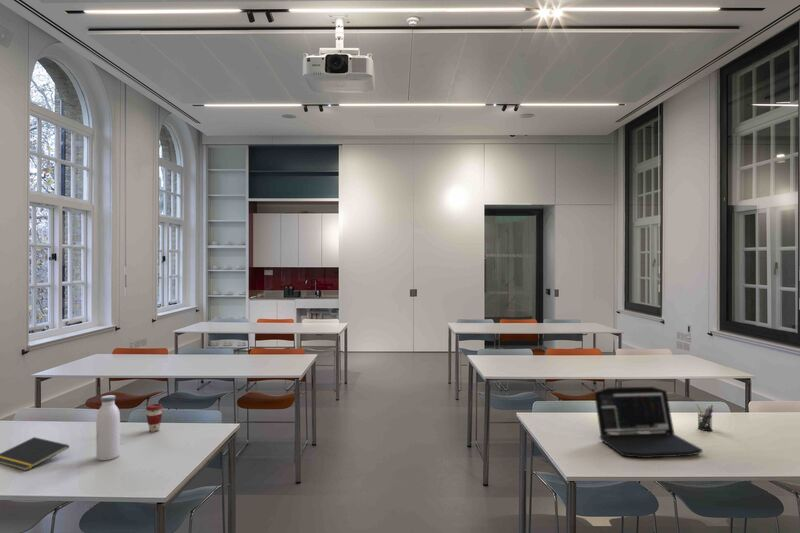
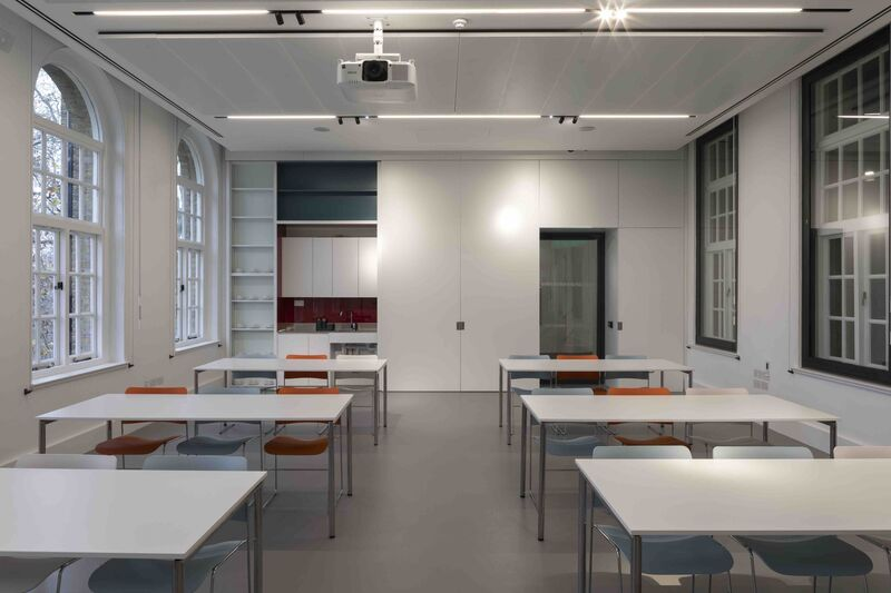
- notepad [0,436,70,472]
- coffee cup [145,403,164,433]
- pen holder [695,403,714,432]
- laptop [593,386,703,459]
- water bottle [95,394,121,461]
